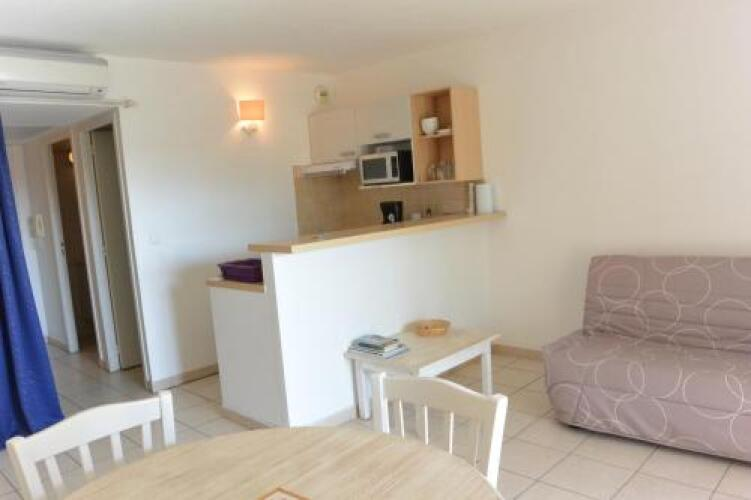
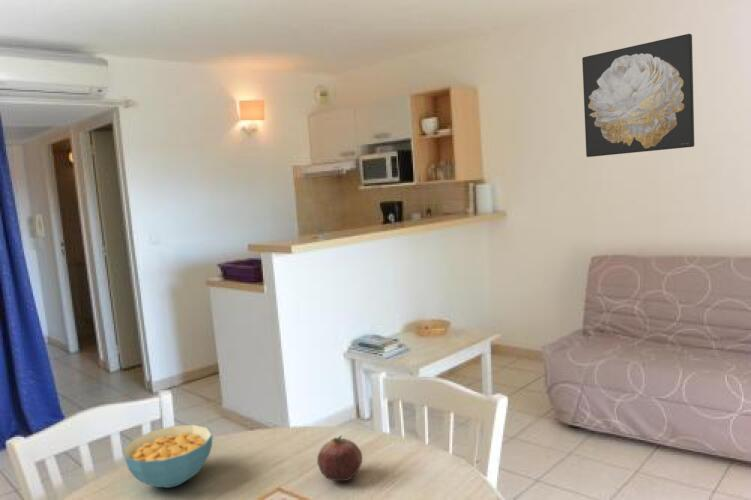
+ wall art [581,33,695,158]
+ cereal bowl [122,424,213,489]
+ fruit [316,435,363,482]
